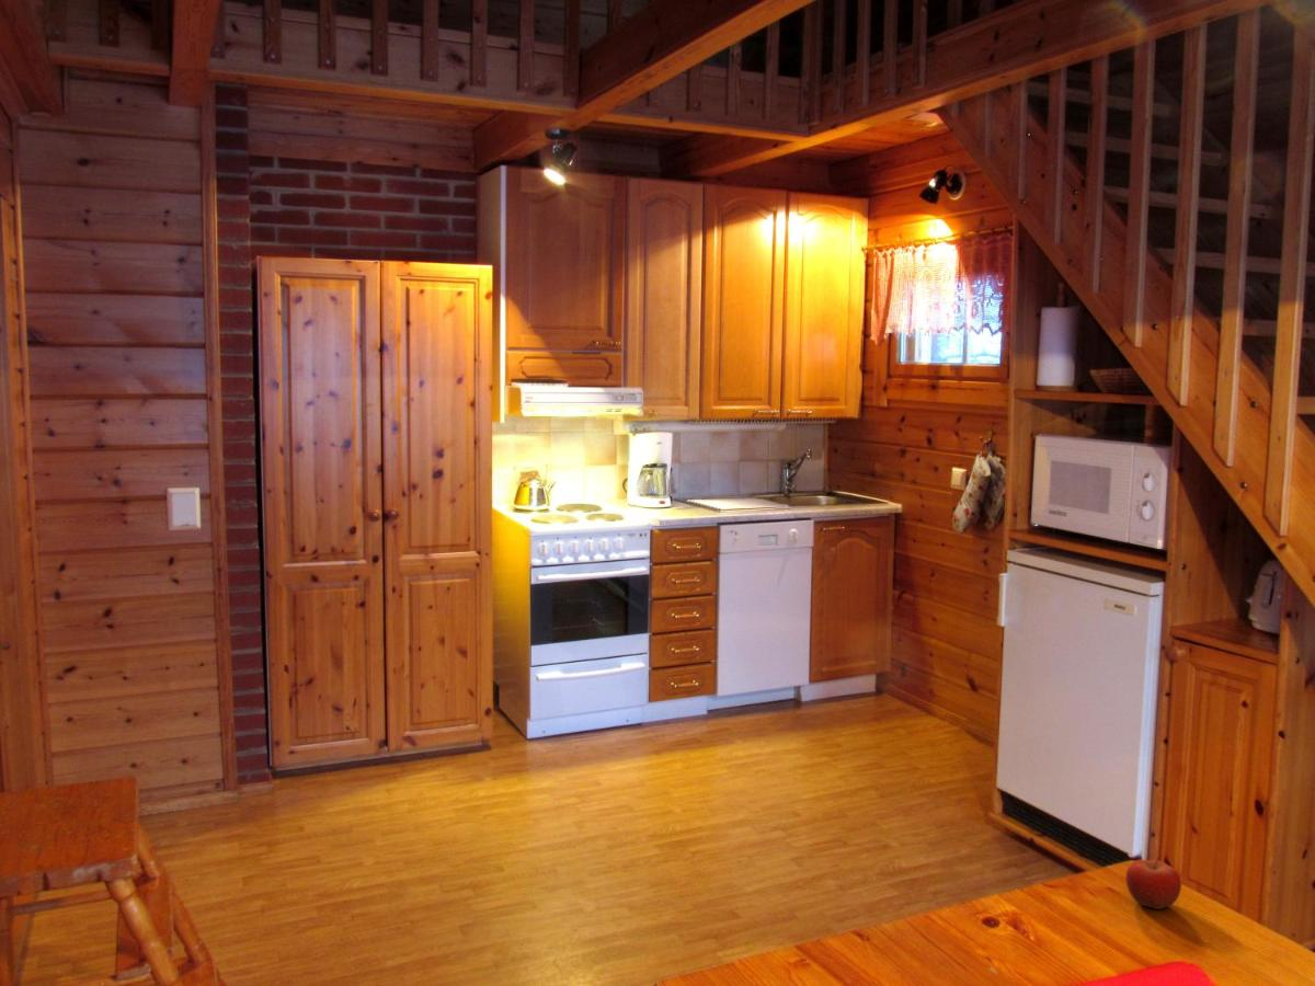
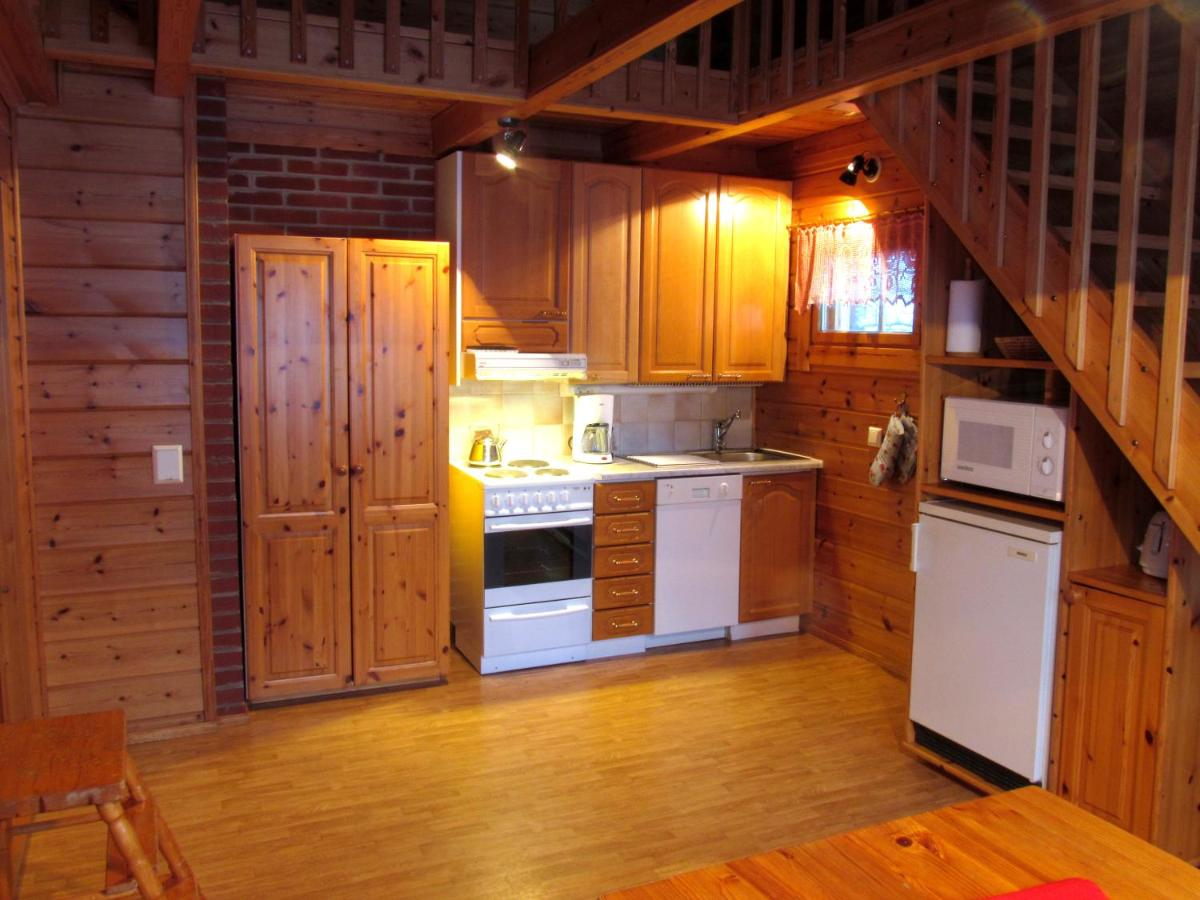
- fruit [1124,856,1182,910]
